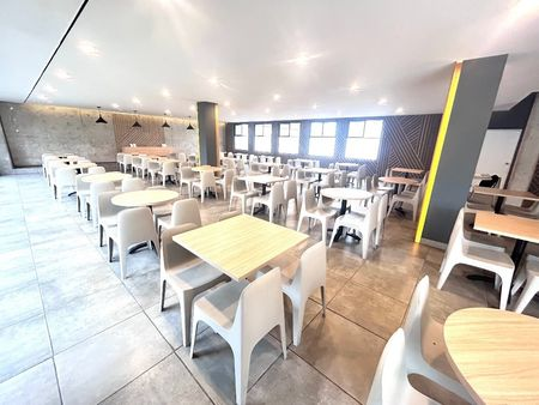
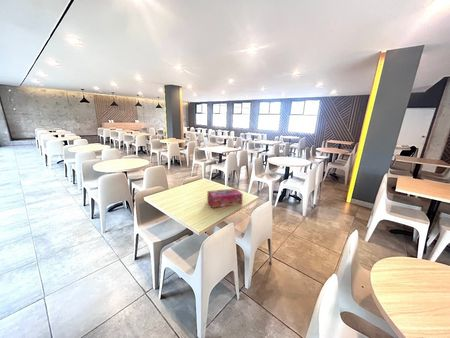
+ tissue box [206,187,244,209]
